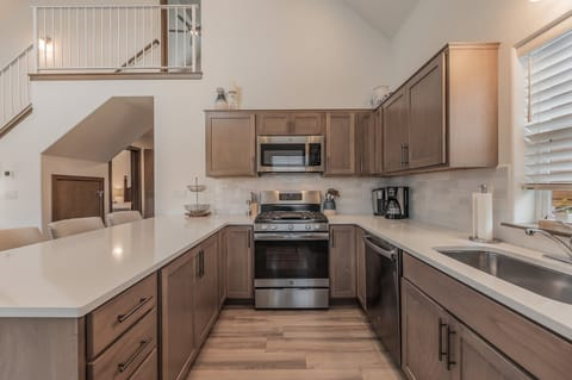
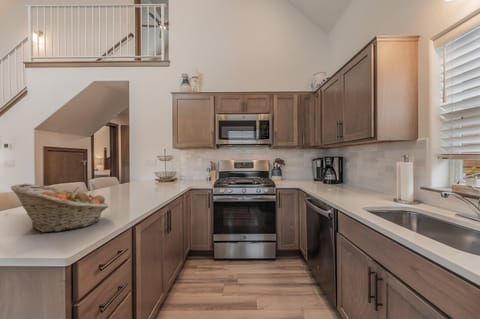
+ fruit basket [10,183,110,233]
